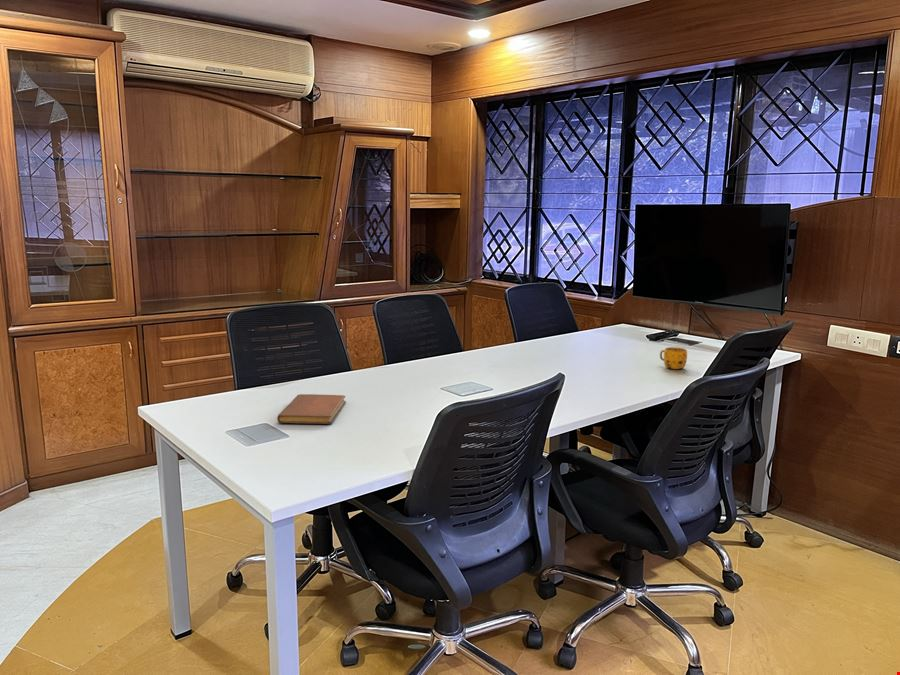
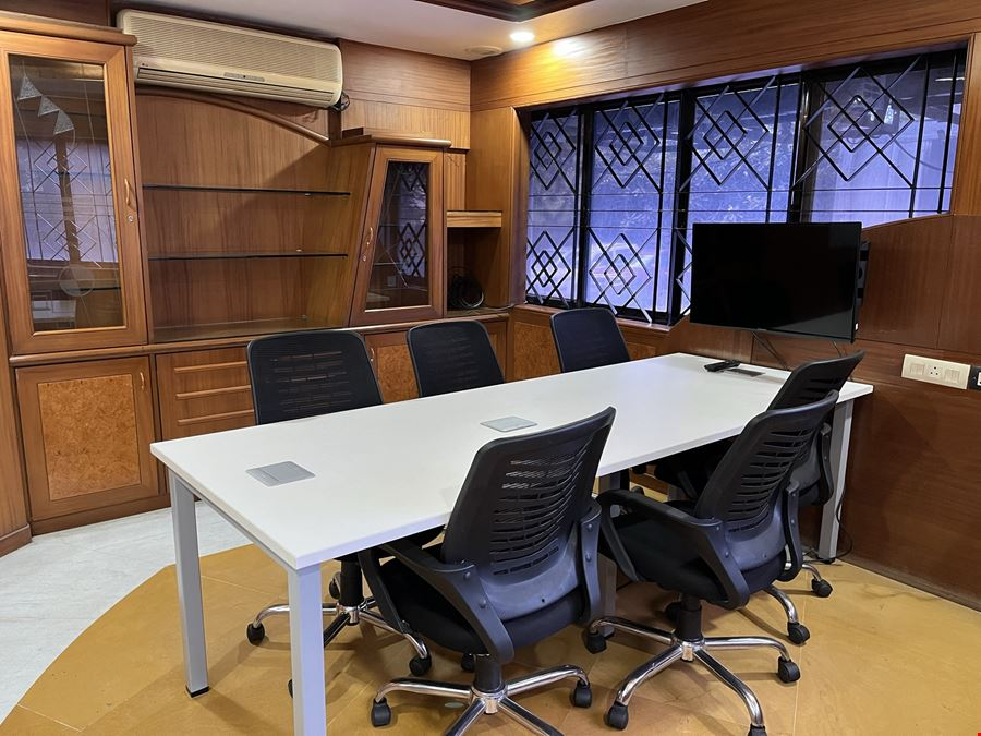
- mug [659,346,688,370]
- notebook [276,393,347,425]
